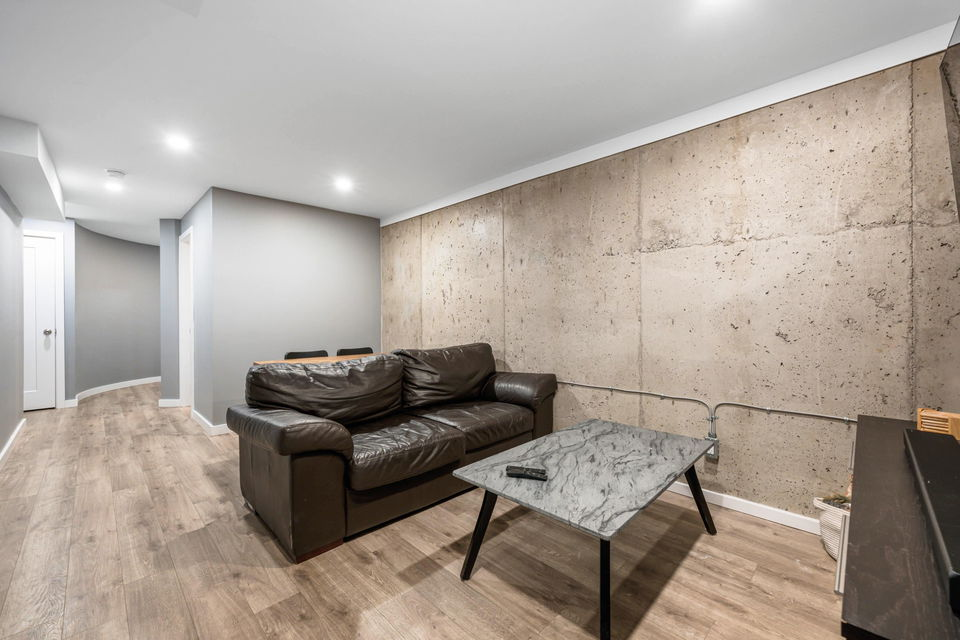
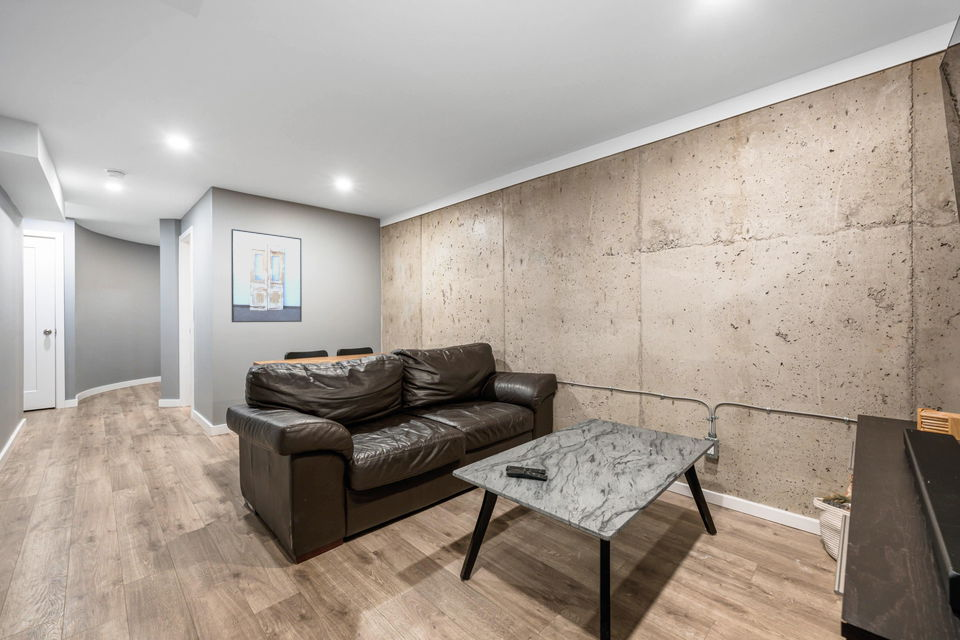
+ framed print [230,228,303,323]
